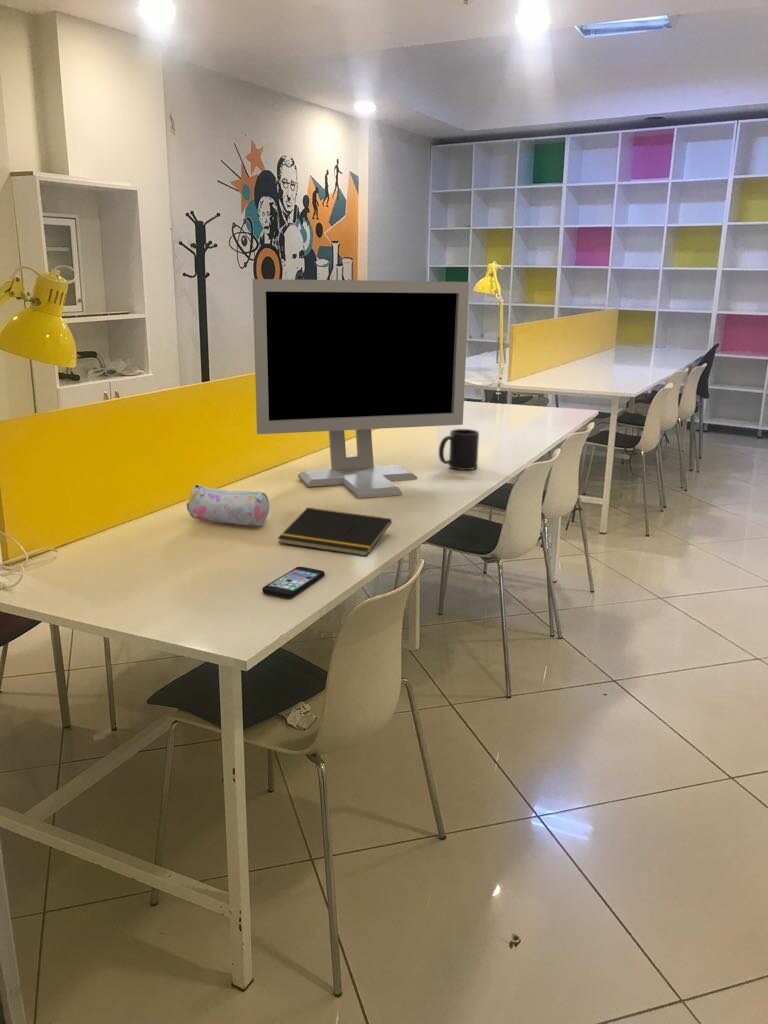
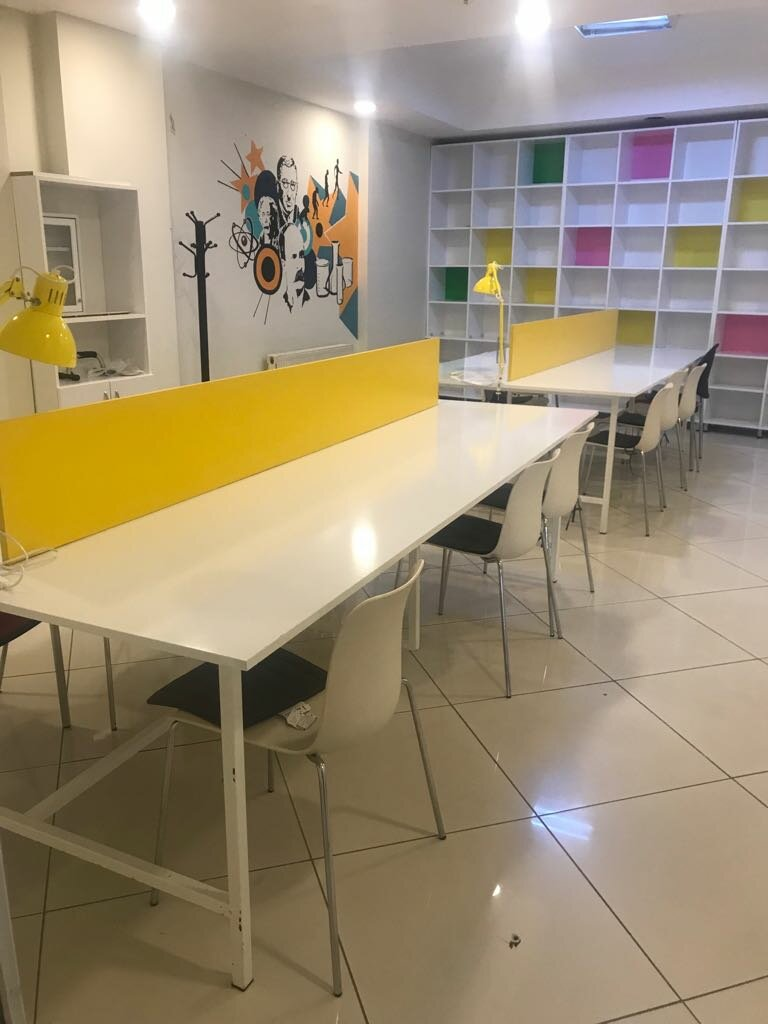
- pencil case [186,483,270,527]
- smartphone [261,566,326,599]
- monitor [251,278,470,499]
- notepad [277,507,393,557]
- mug [438,428,480,471]
